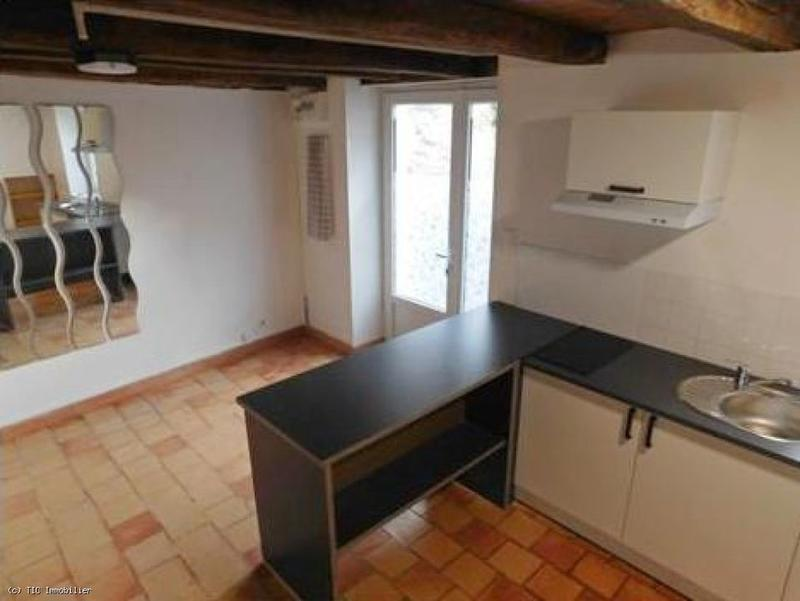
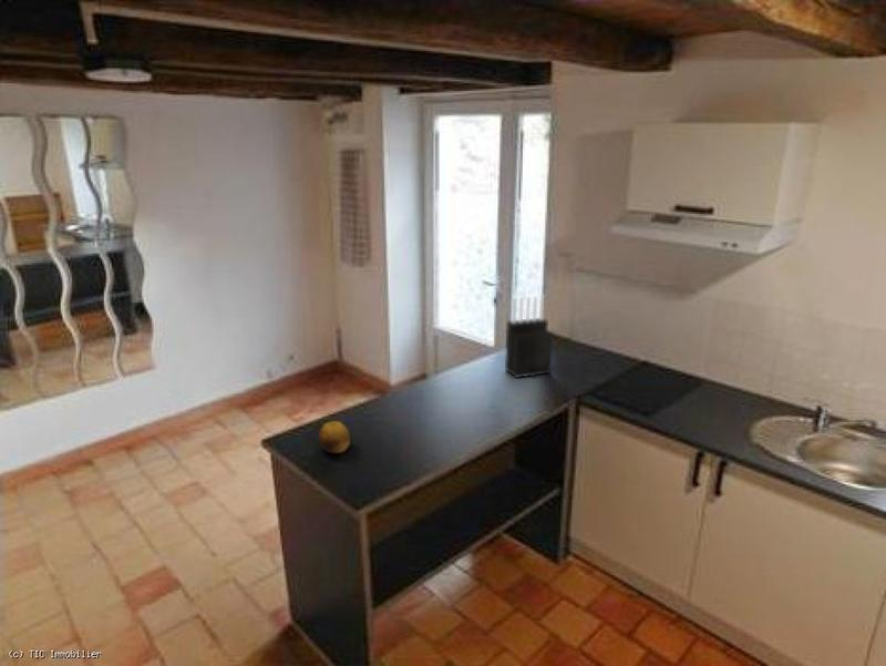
+ fruit [317,420,351,454]
+ knife block [504,293,554,379]
